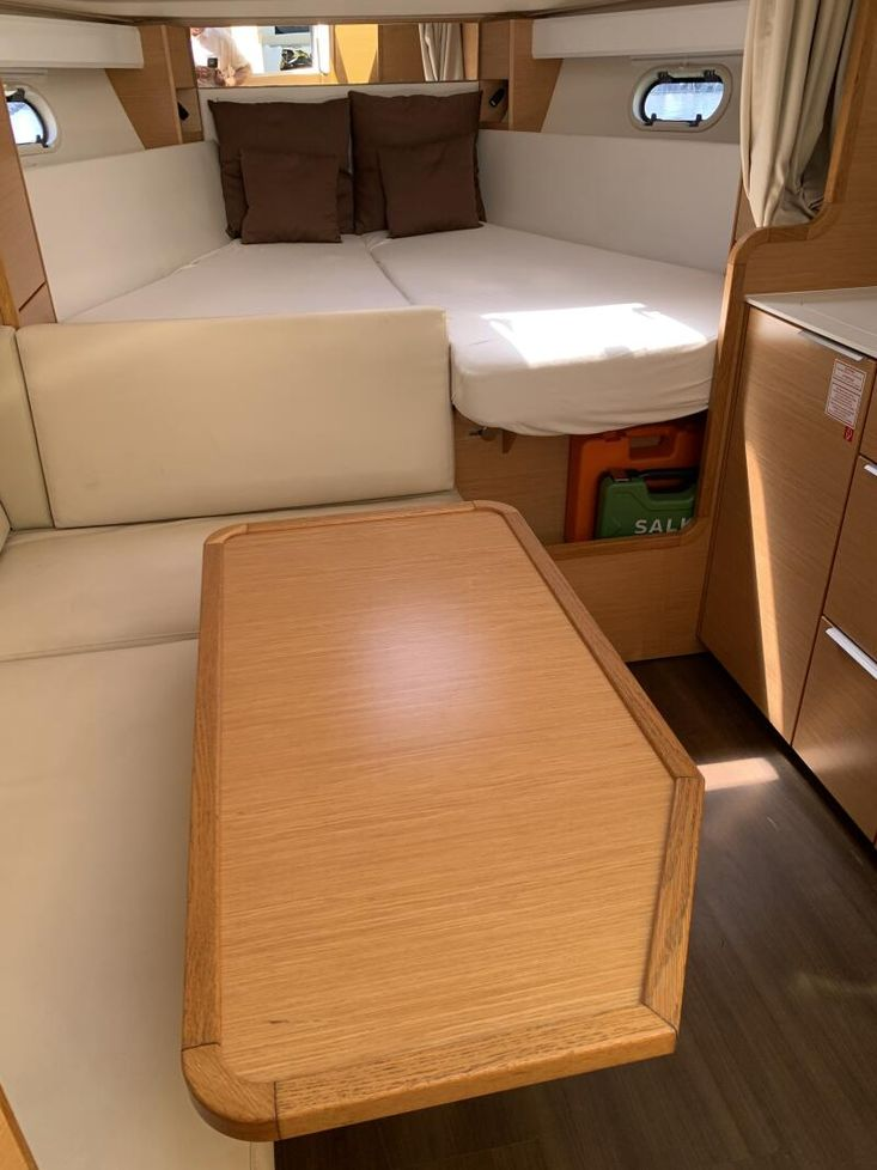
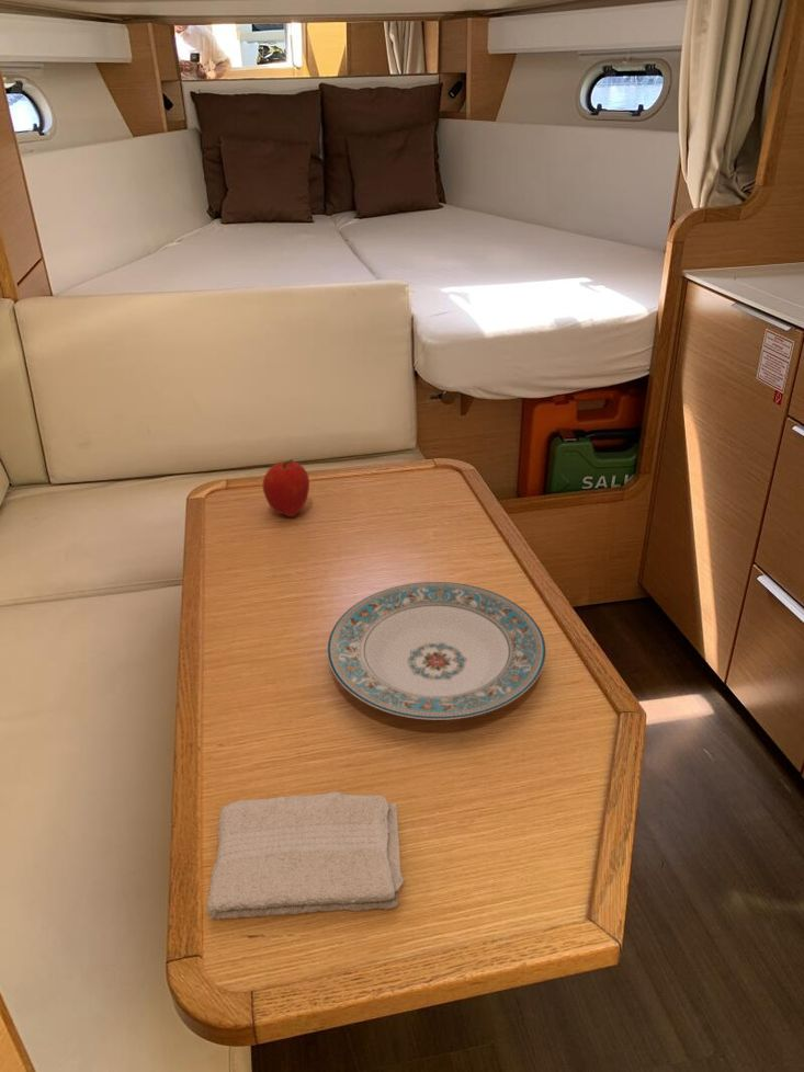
+ fruit [262,458,310,517]
+ plate [326,581,547,721]
+ washcloth [206,790,406,921]
